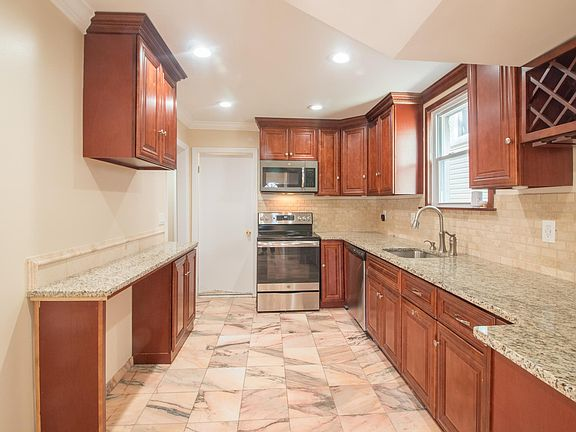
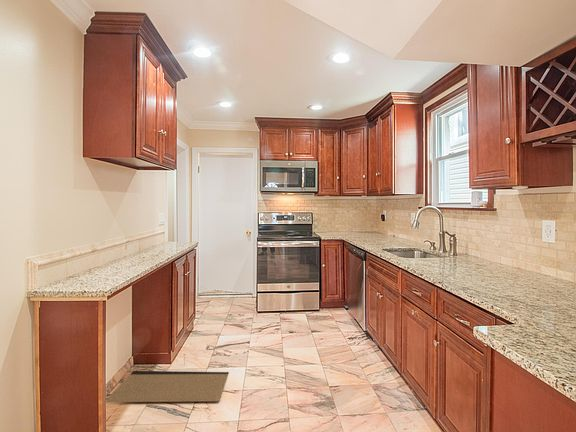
+ door mat [105,353,230,403]
